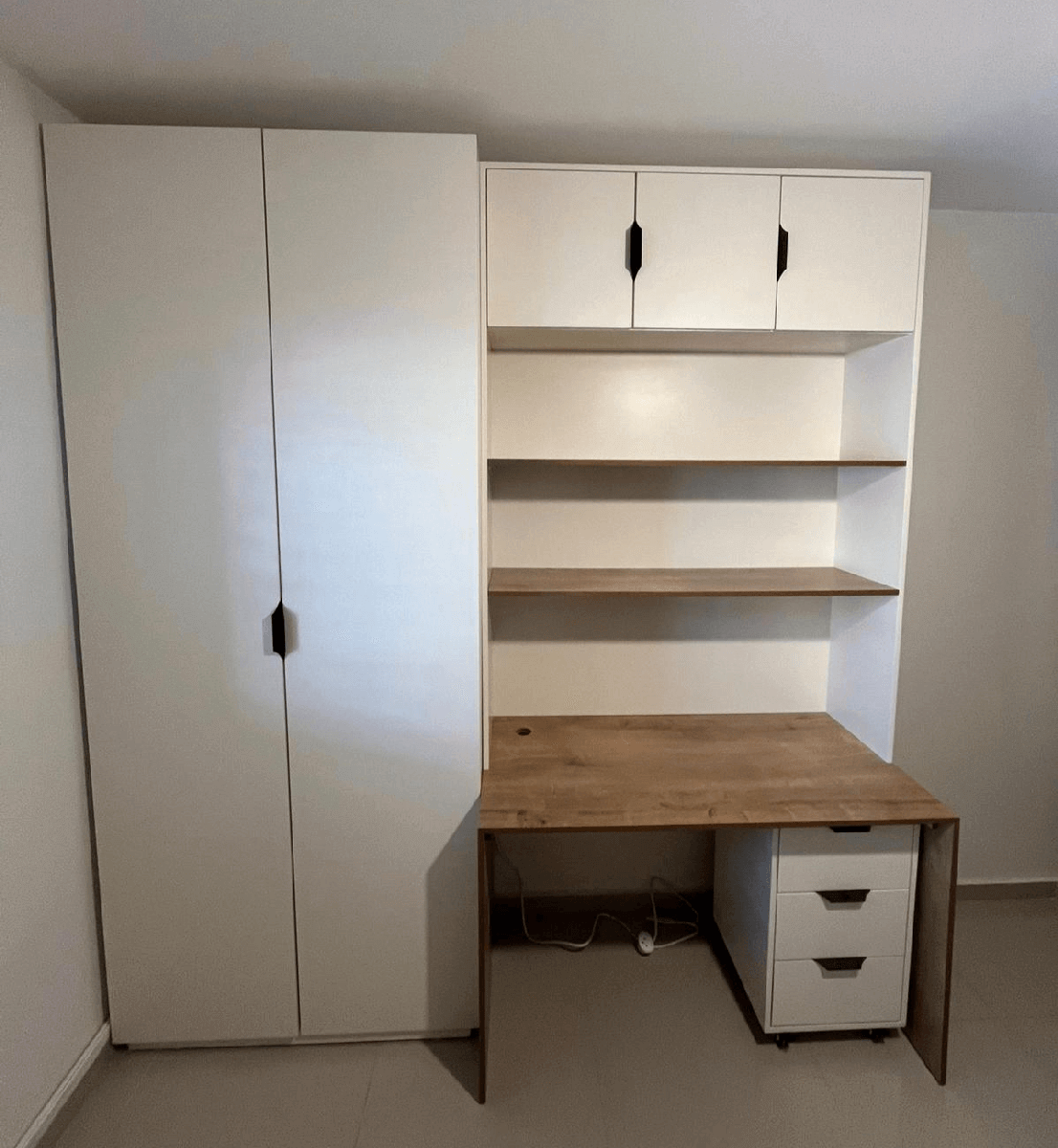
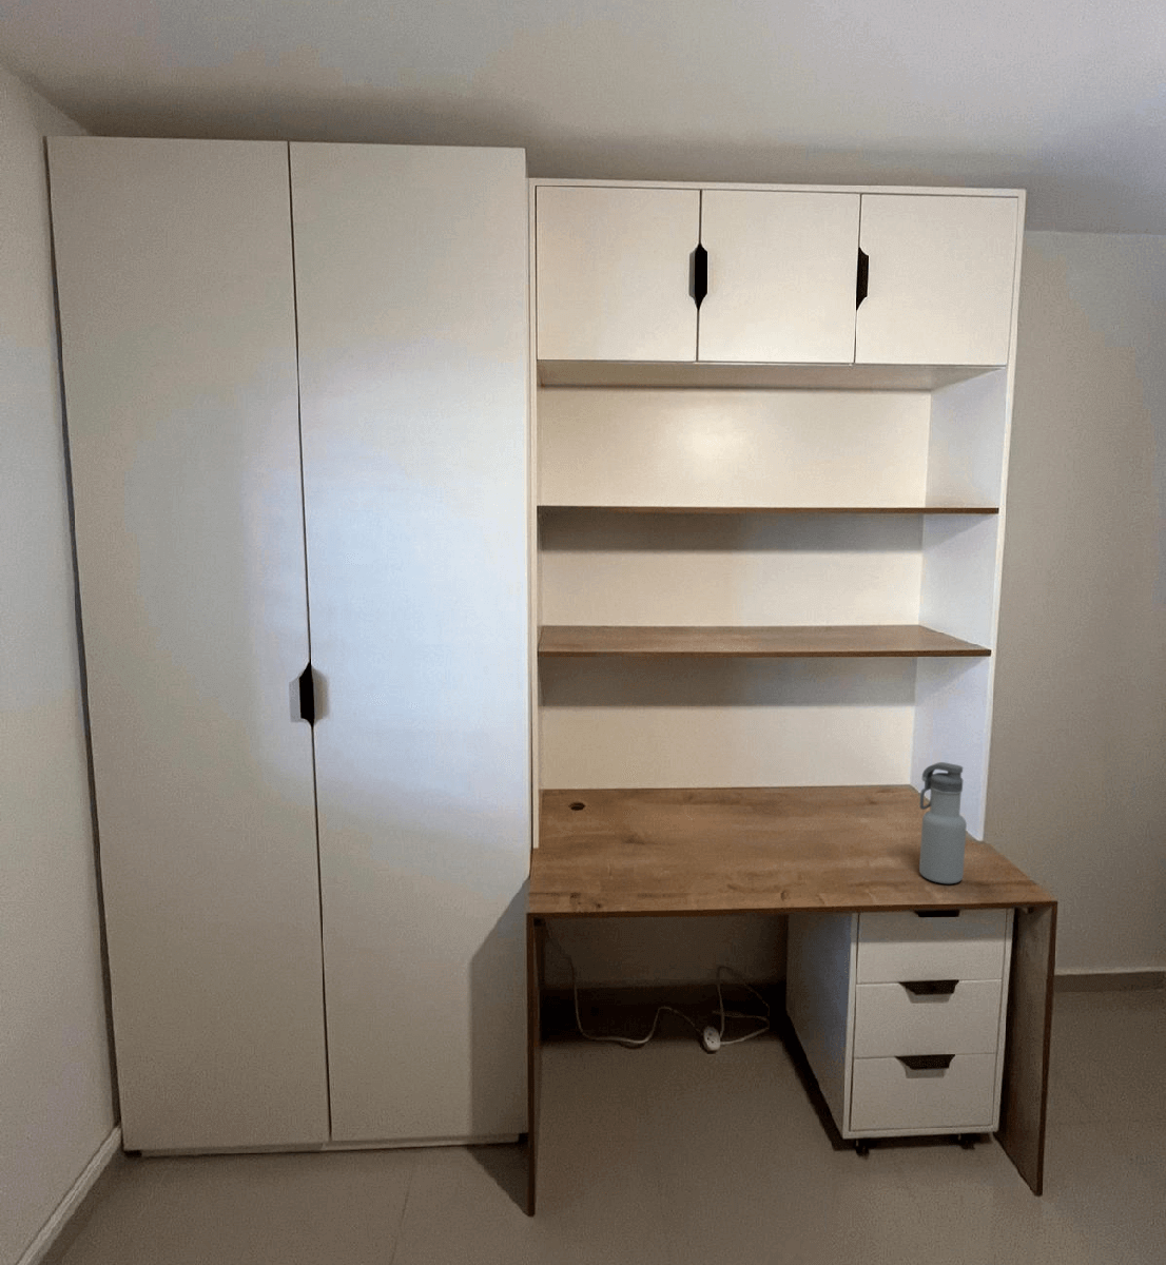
+ water bottle [918,761,968,885]
